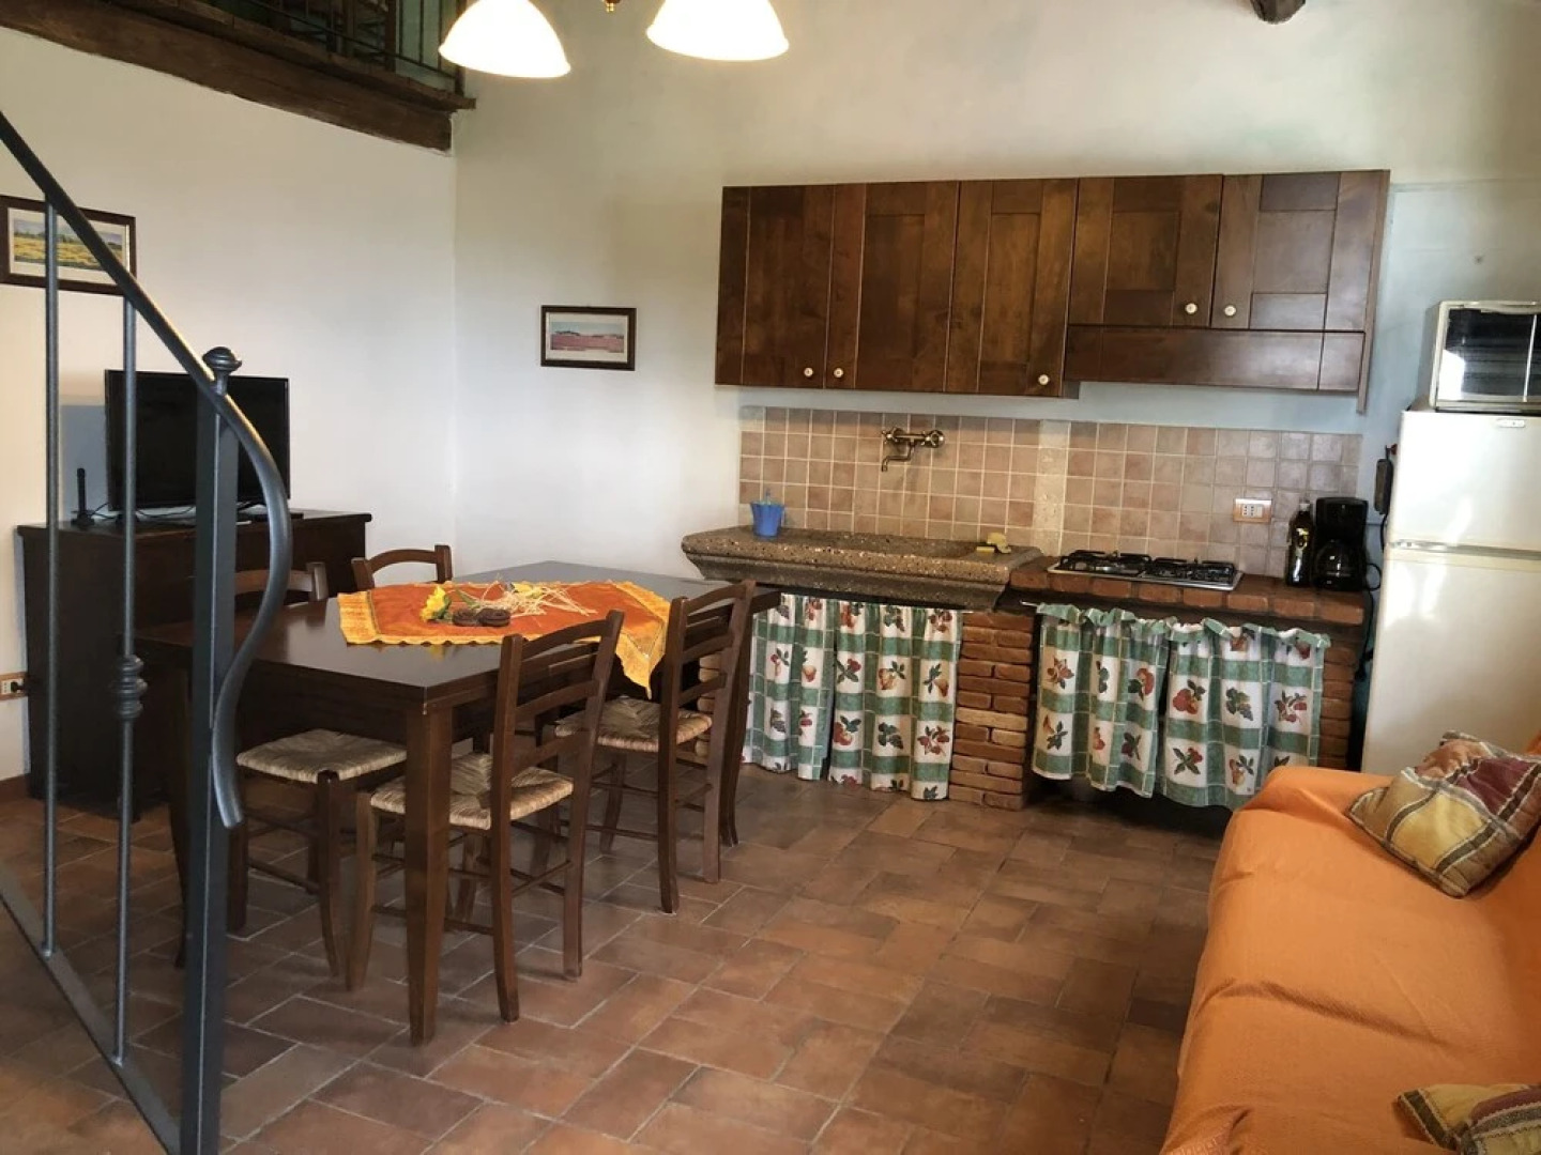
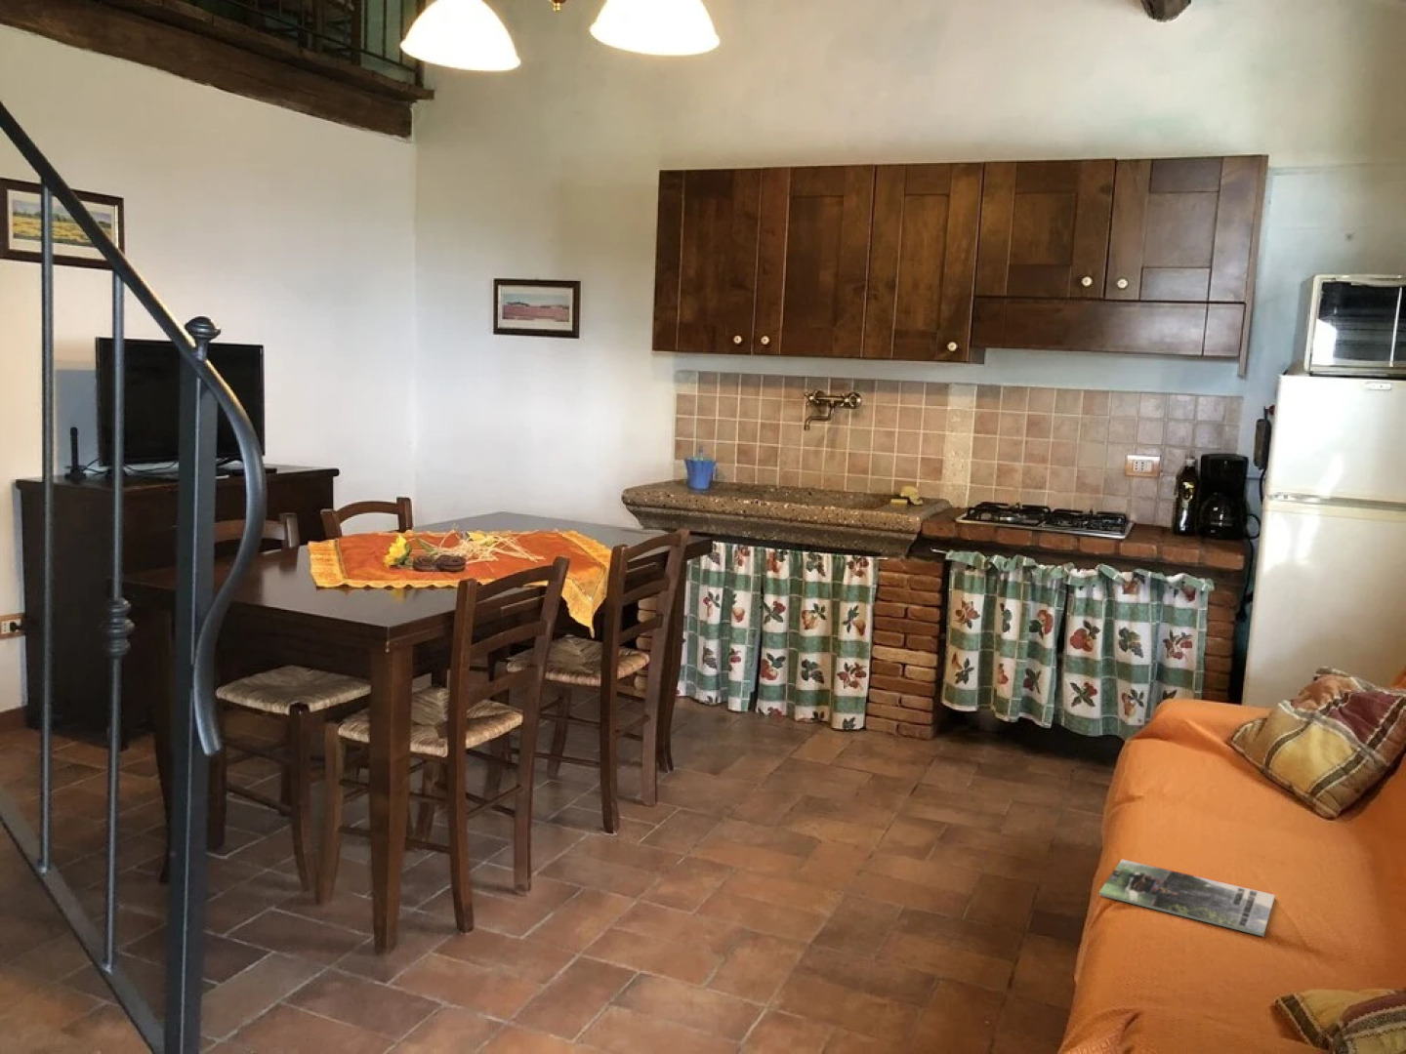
+ magazine [1097,858,1276,937]
